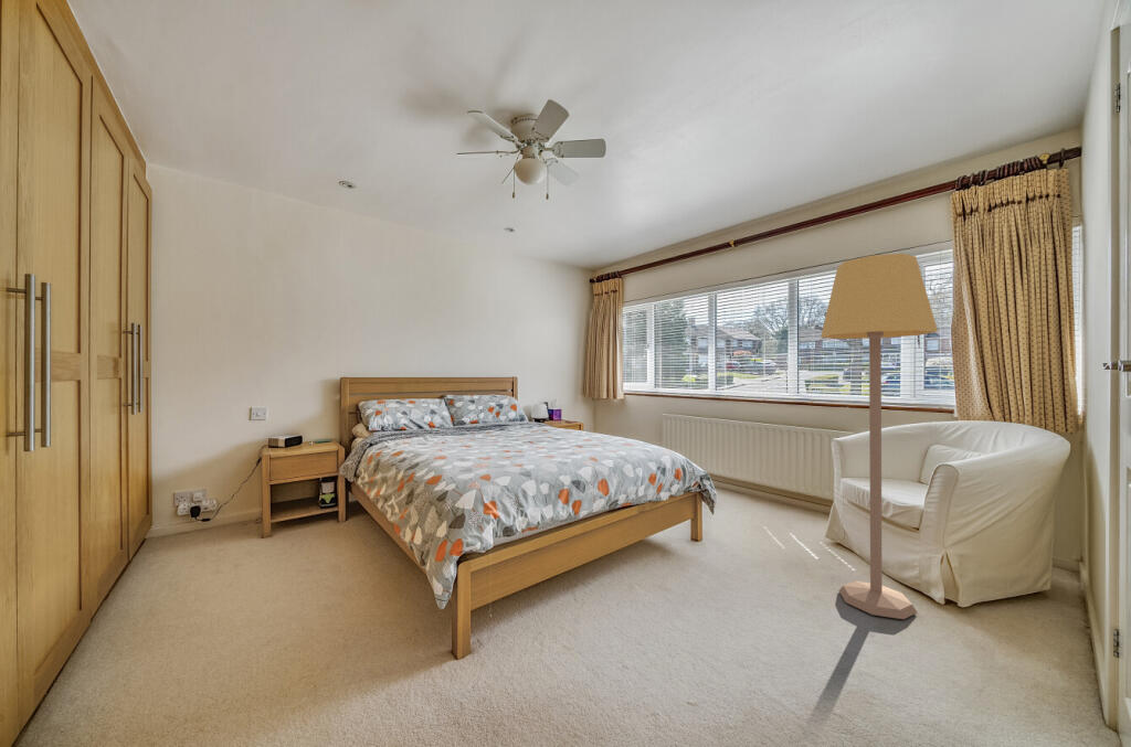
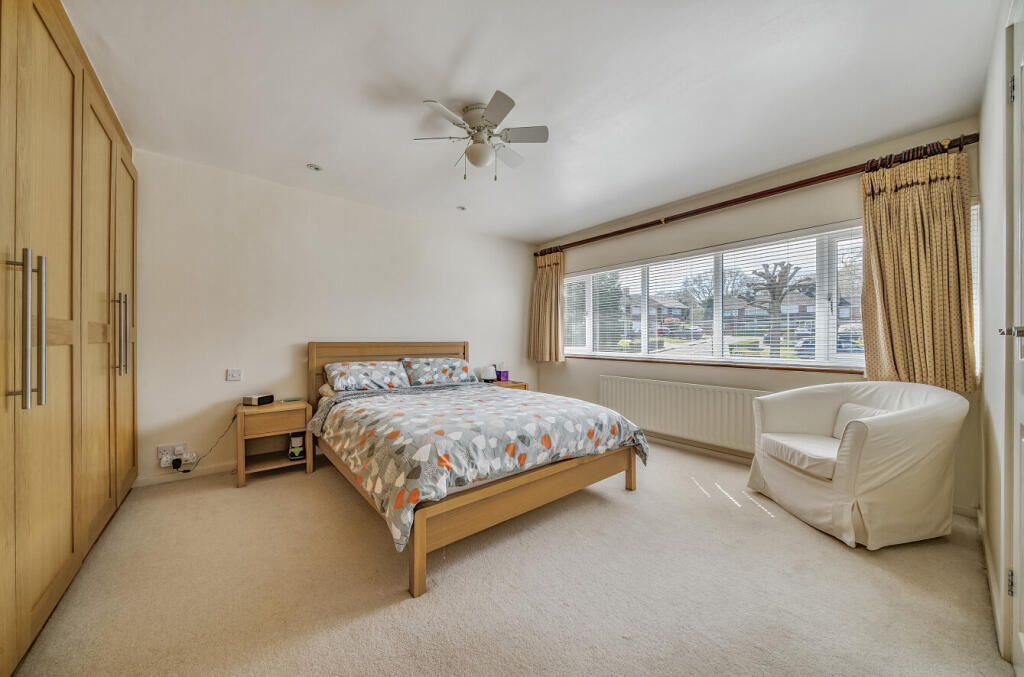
- lamp [820,253,939,620]
